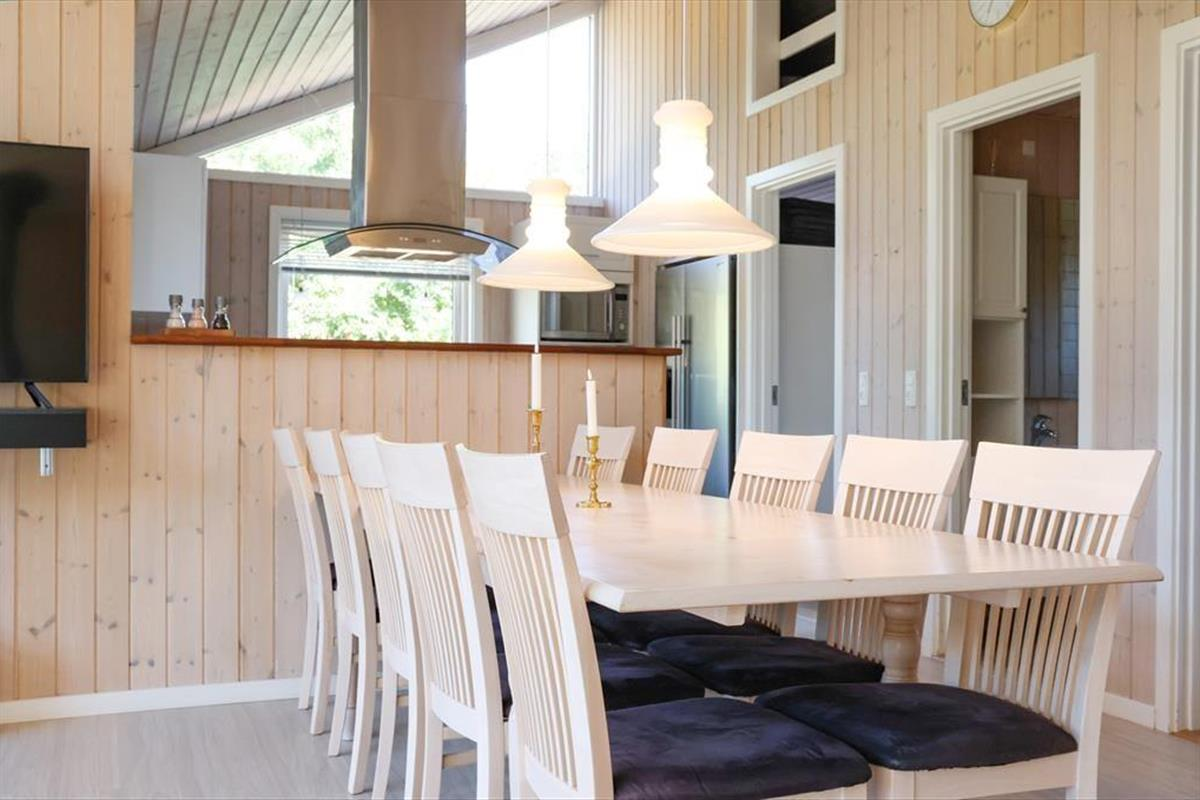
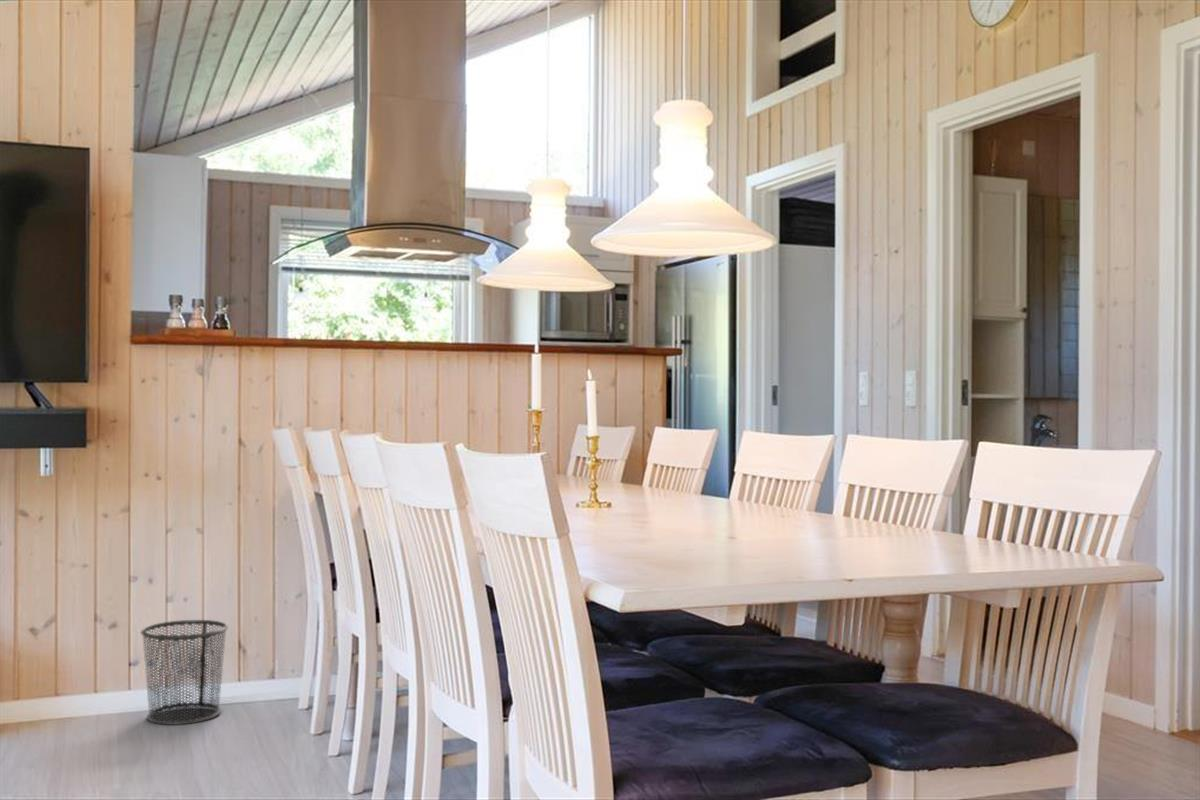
+ waste bin [140,619,229,726]
